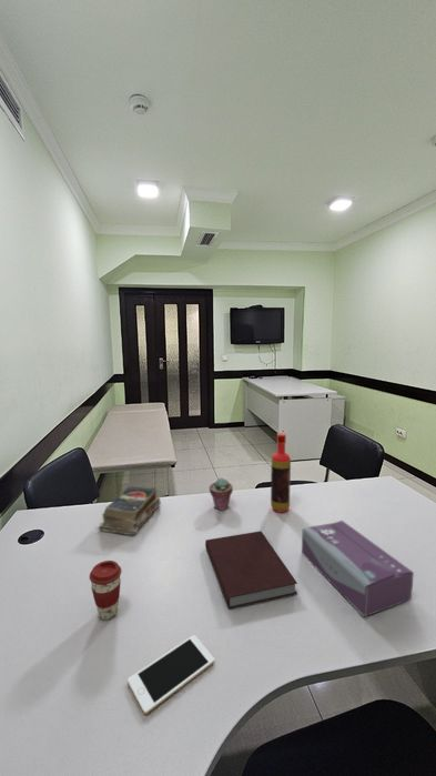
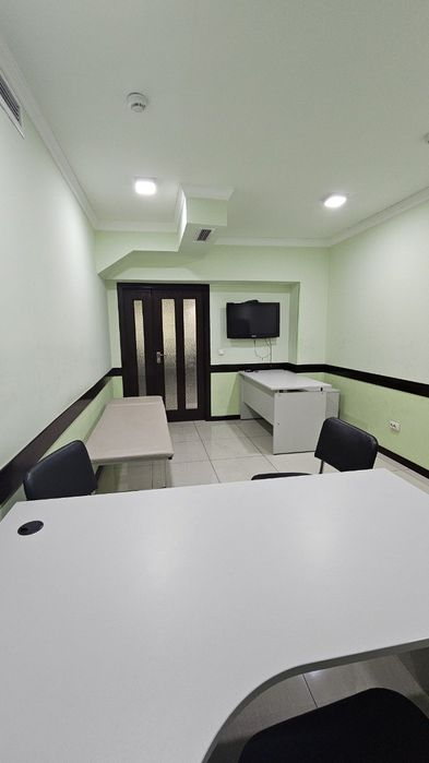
- tissue box [301,520,415,617]
- cell phone [126,634,215,715]
- coffee cup [88,560,123,621]
- bottle [270,432,292,513]
- book [98,485,162,536]
- potted succulent [209,476,234,512]
- notebook [204,530,298,609]
